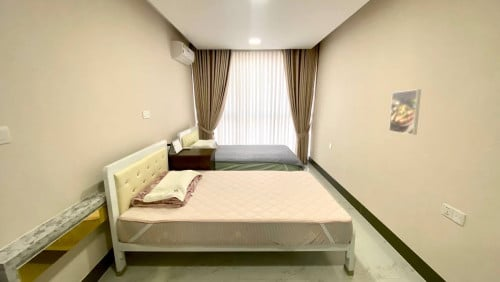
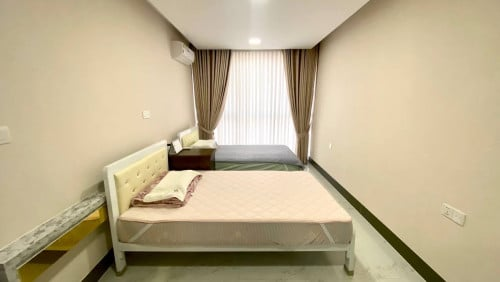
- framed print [388,88,422,136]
